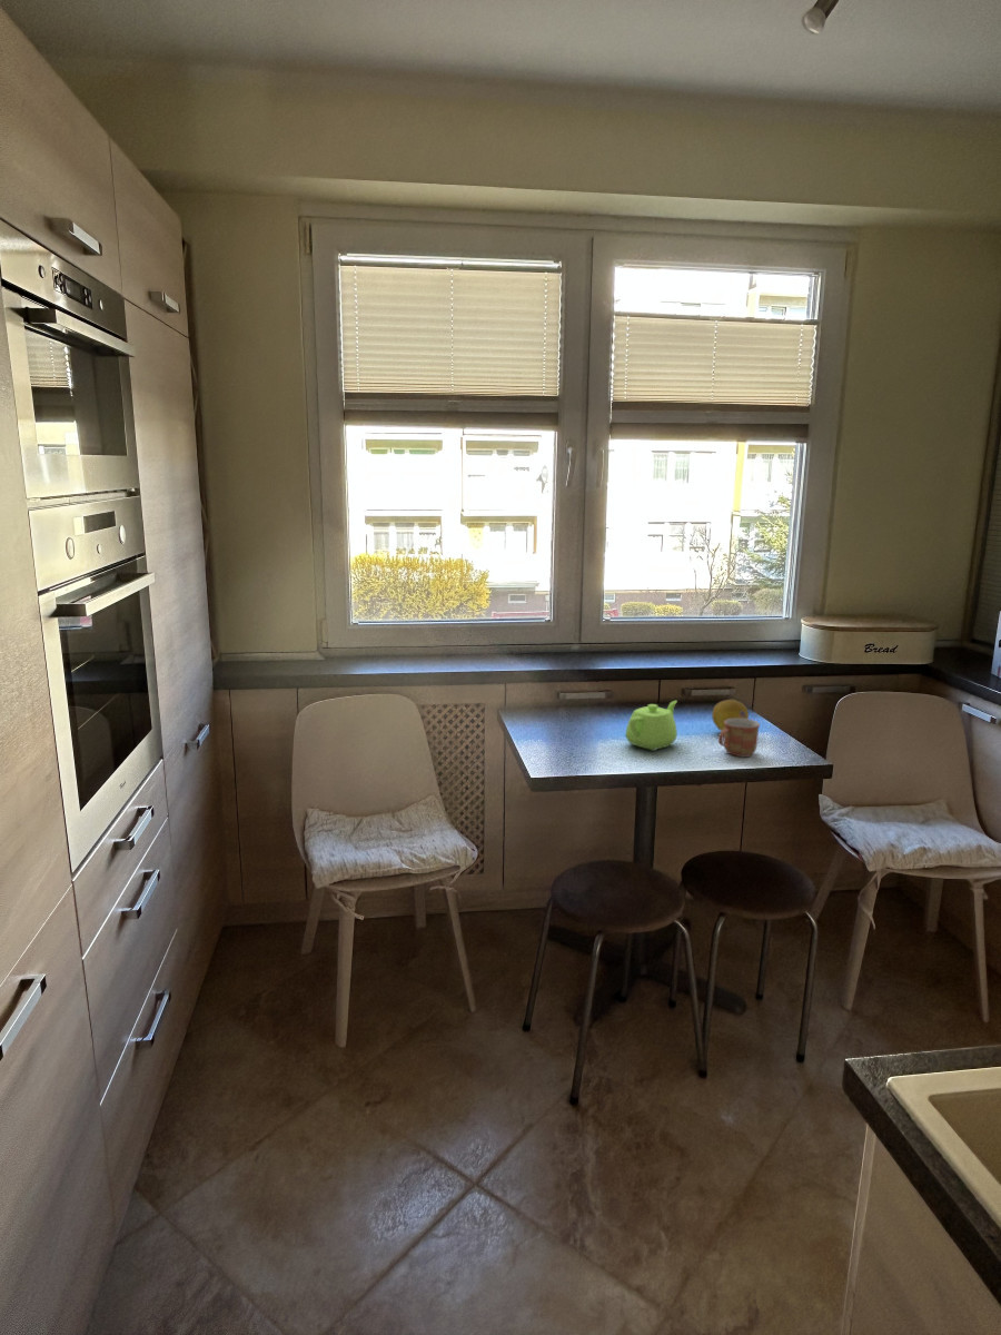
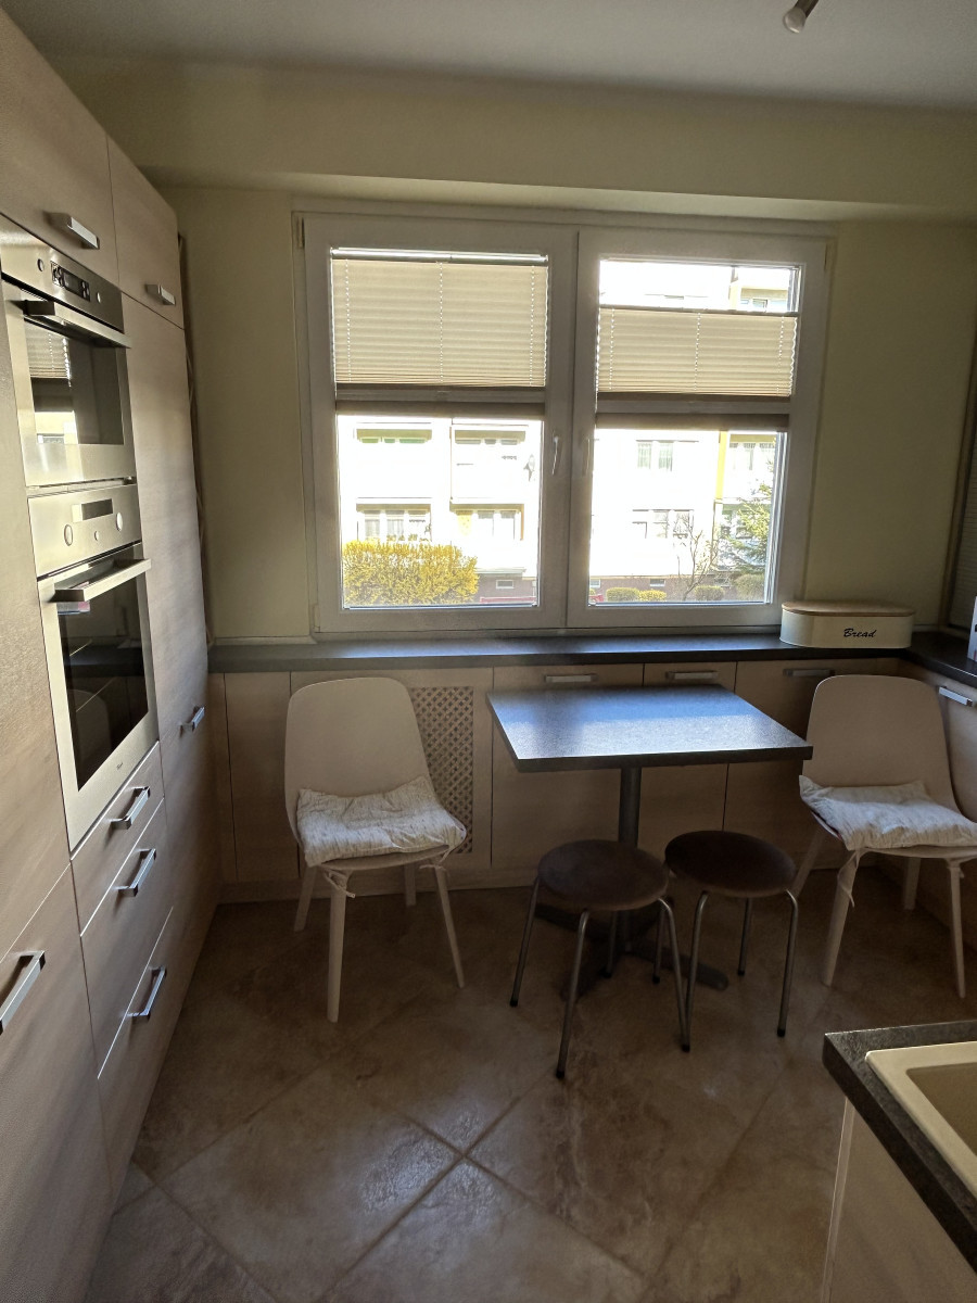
- fruit [711,699,750,732]
- teapot [625,700,678,752]
- mug [717,718,761,758]
